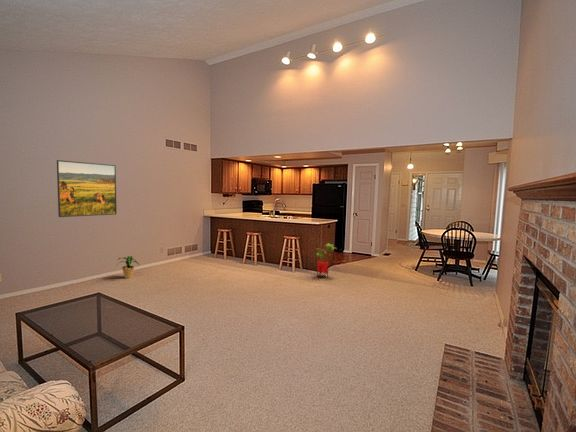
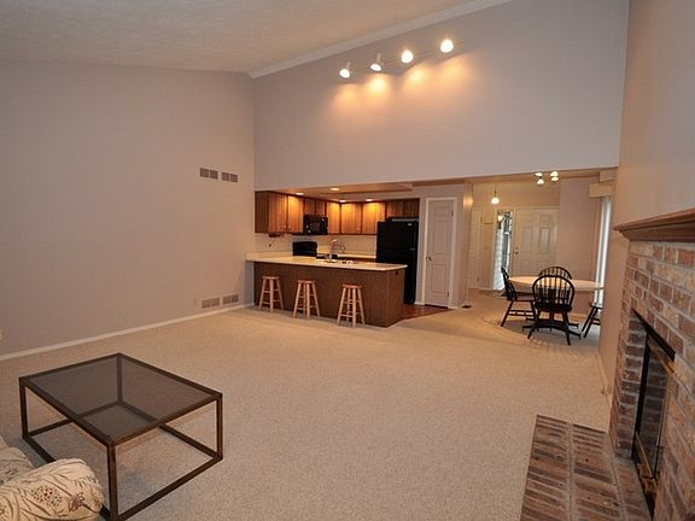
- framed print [56,159,118,218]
- potted plant [116,255,141,279]
- house plant [314,243,338,279]
